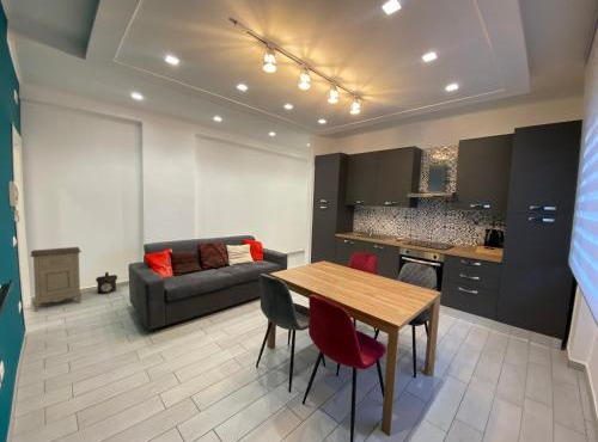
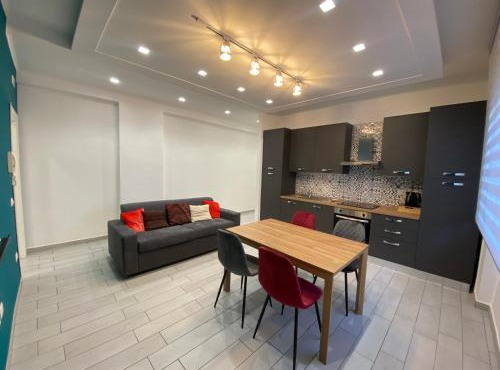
- nightstand [29,246,83,313]
- lantern [94,271,118,295]
